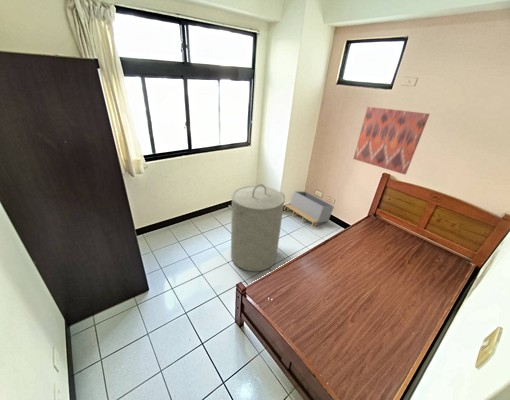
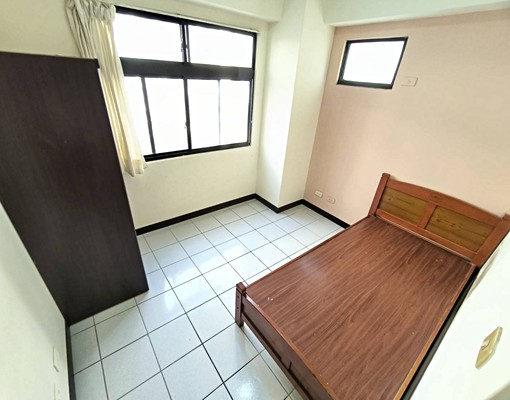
- storage bin [283,190,335,229]
- wall art [352,106,430,176]
- laundry hamper [228,183,286,272]
